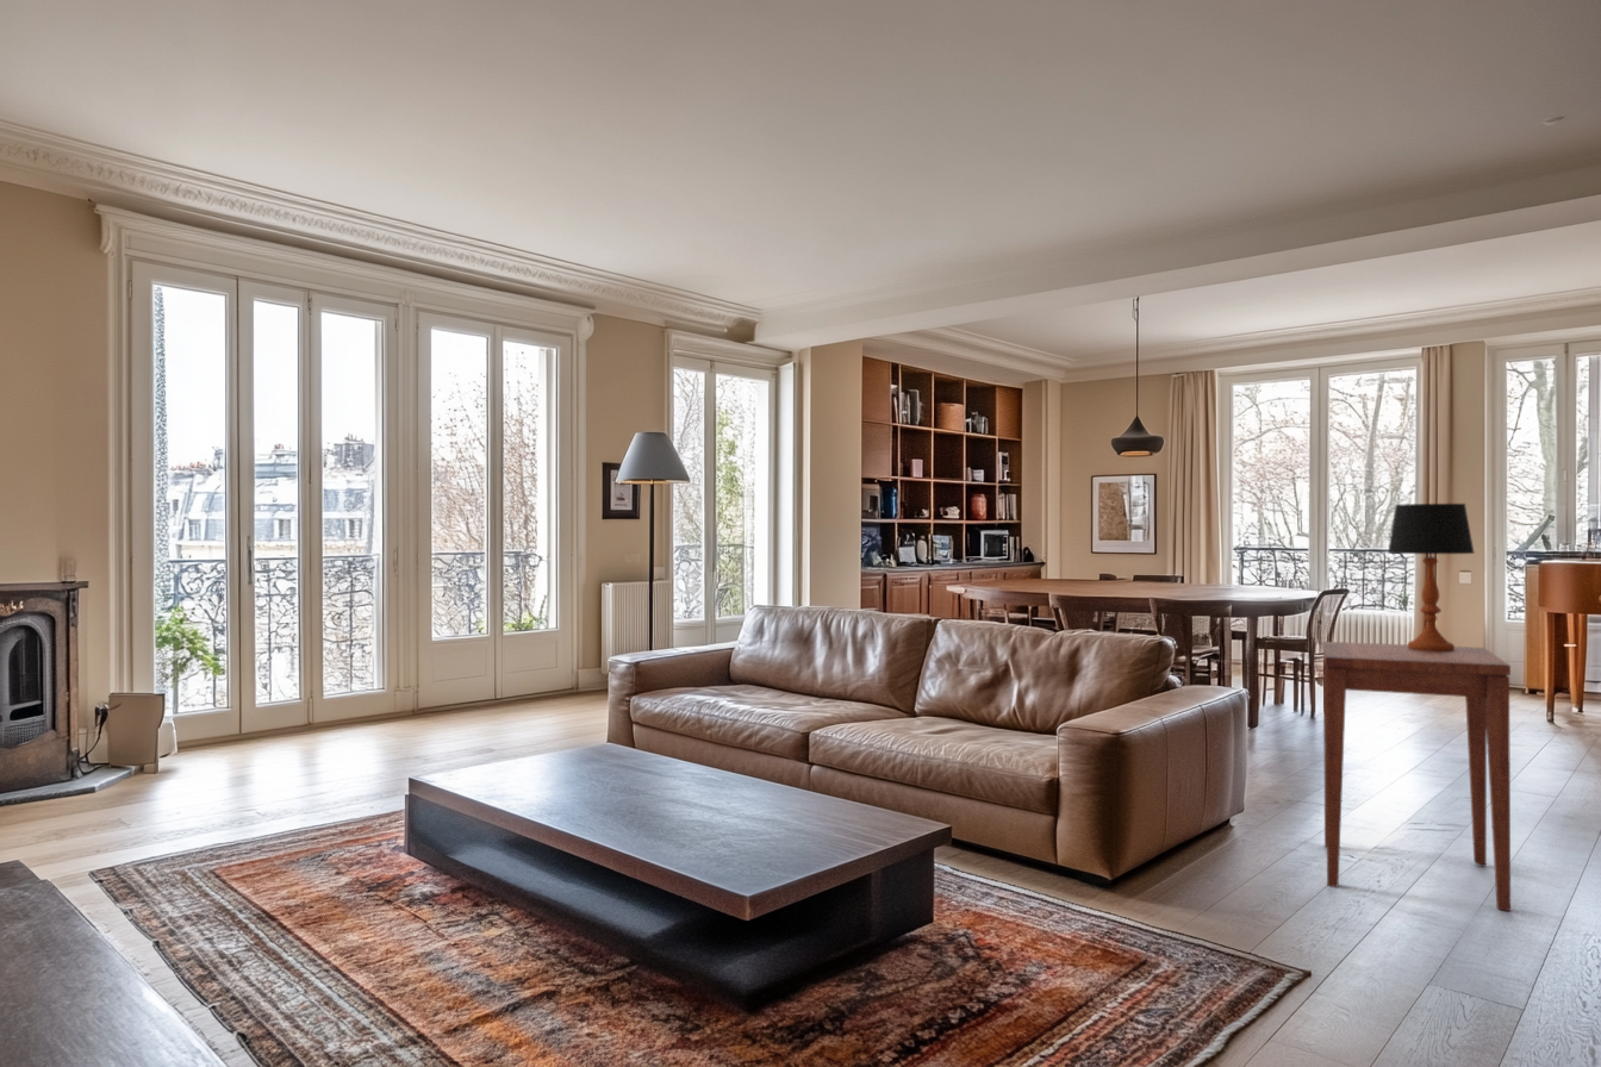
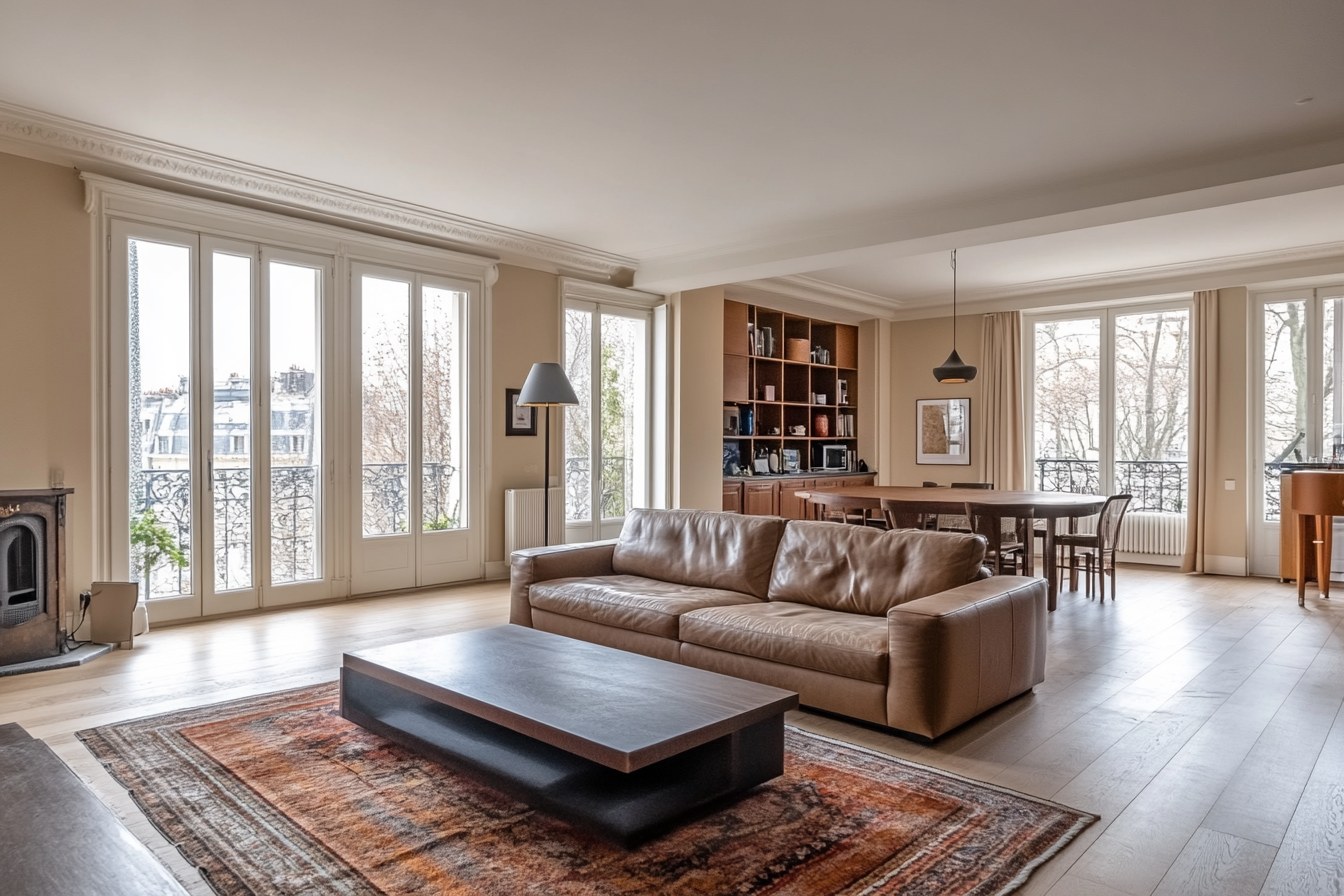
- table lamp [1387,503,1476,651]
- side table [1321,641,1512,912]
